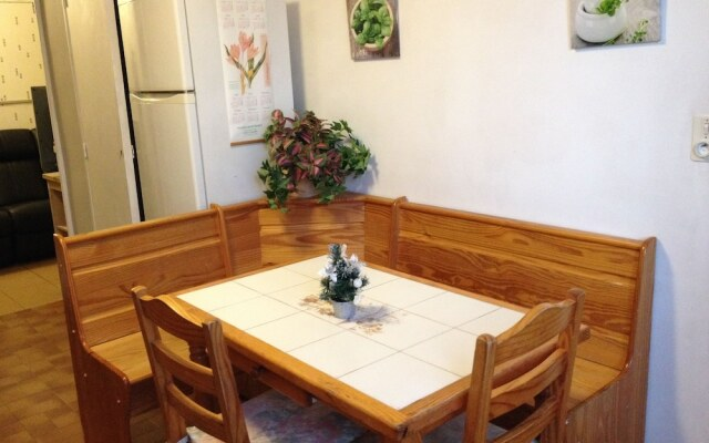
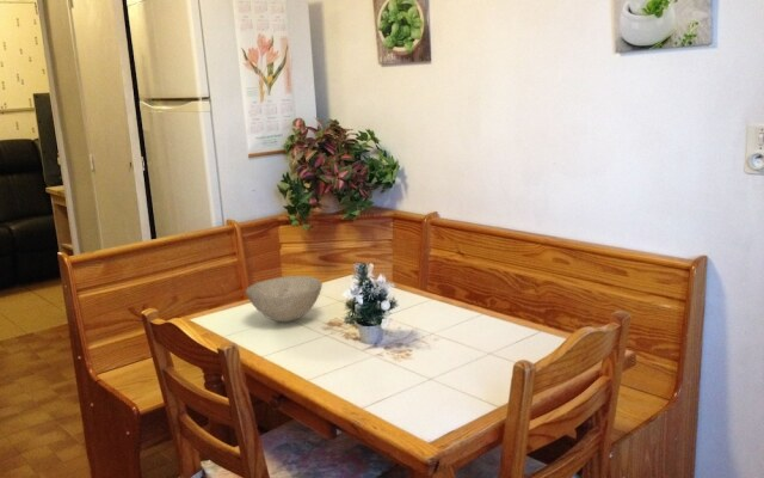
+ bowl [245,275,324,323]
